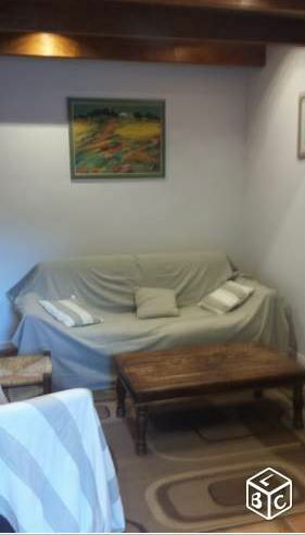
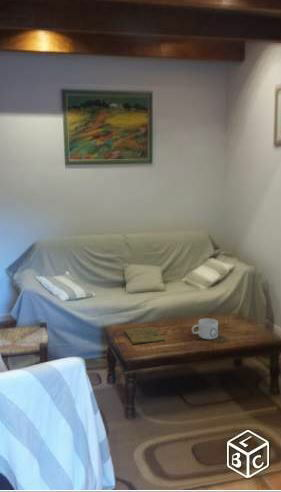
+ book [123,326,166,345]
+ mug [191,317,219,340]
